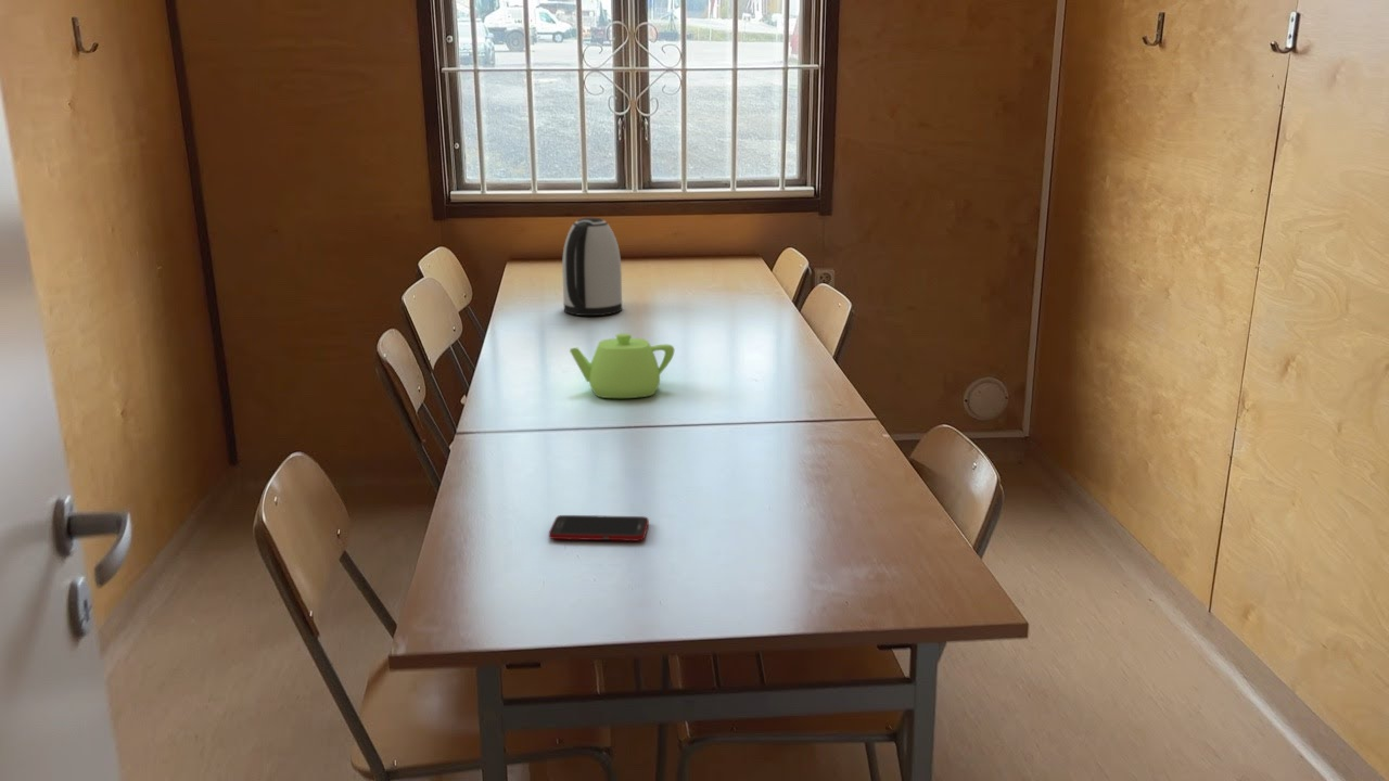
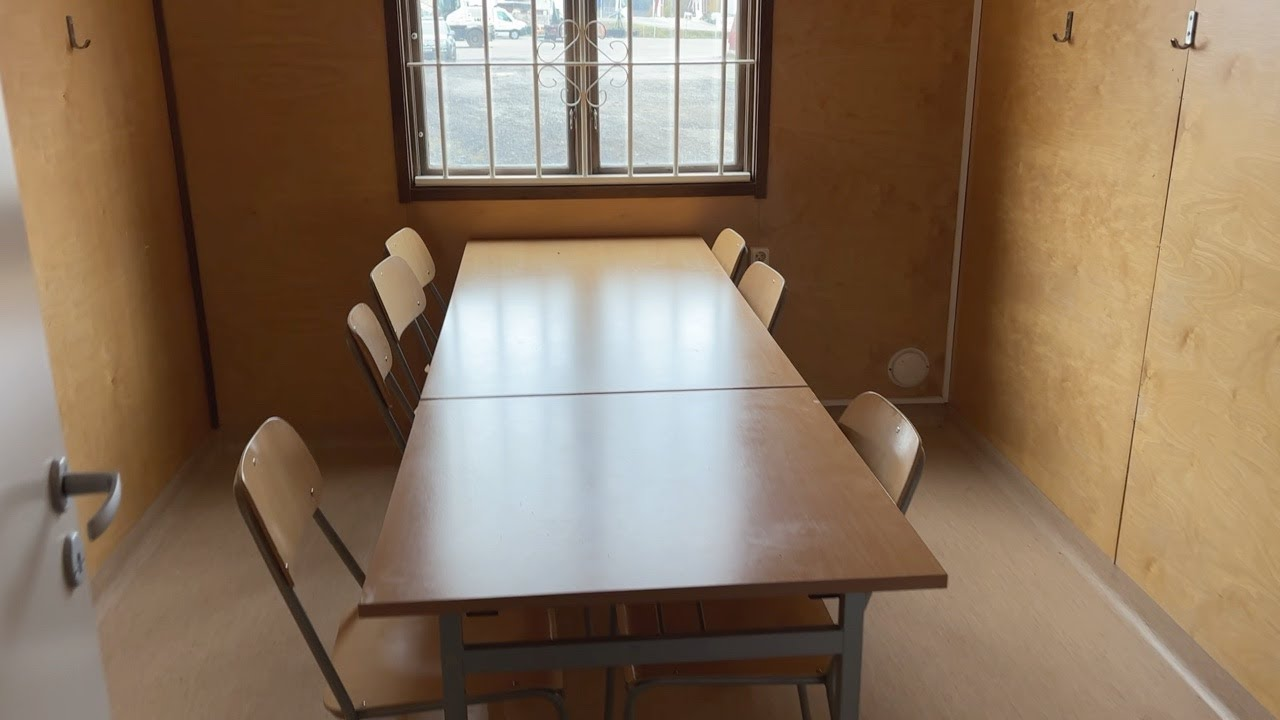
- teapot [569,332,676,399]
- cell phone [548,514,650,542]
- kettle [561,216,624,317]
